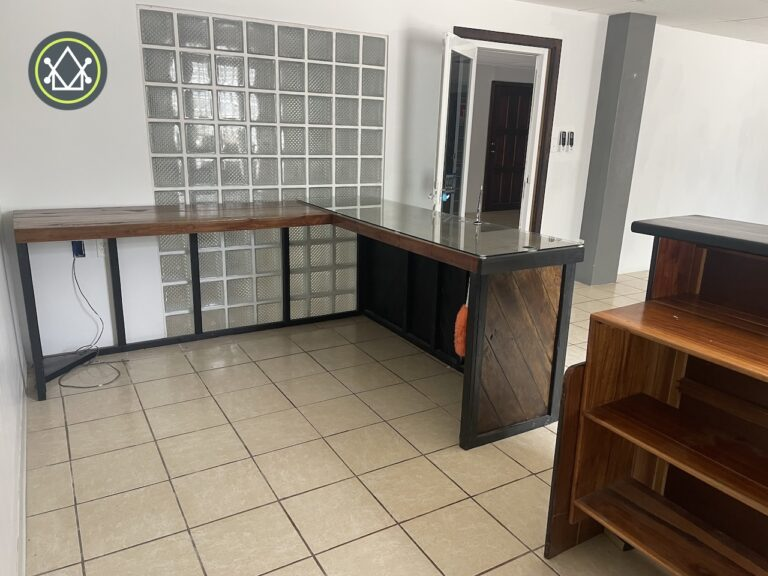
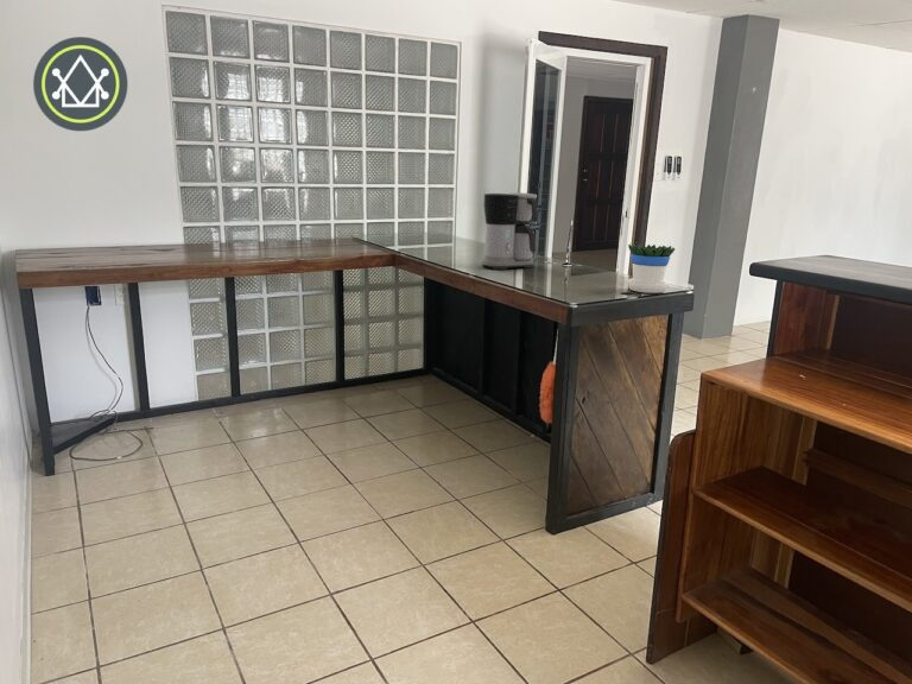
+ flowerpot [626,242,676,294]
+ coffee maker [481,191,539,271]
